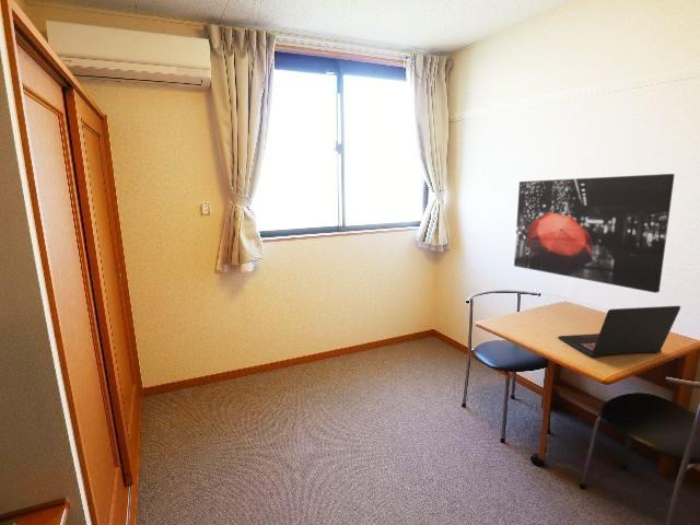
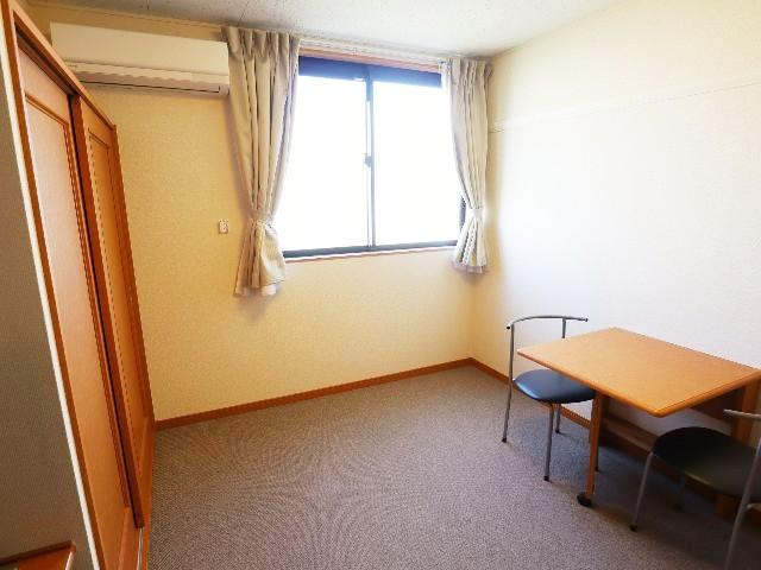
- laptop [558,305,681,358]
- wall art [513,173,676,294]
